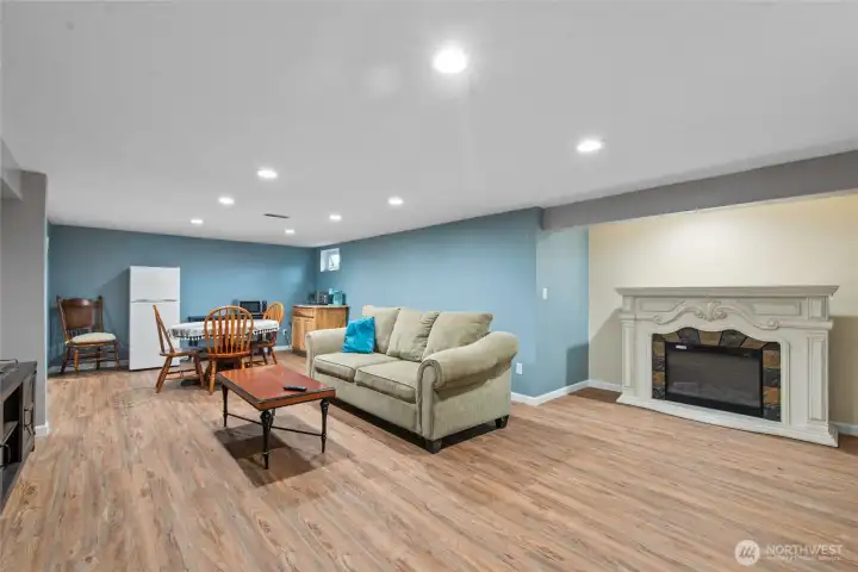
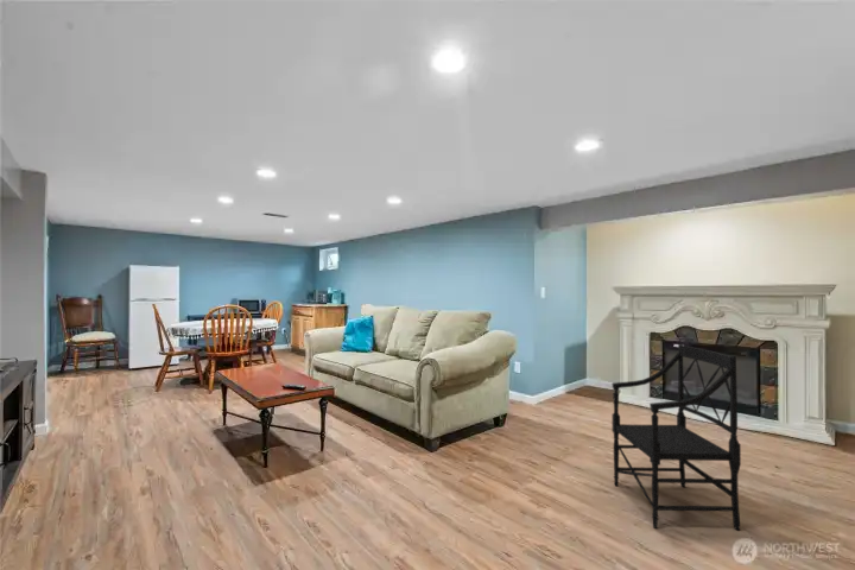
+ armchair [612,343,742,531]
